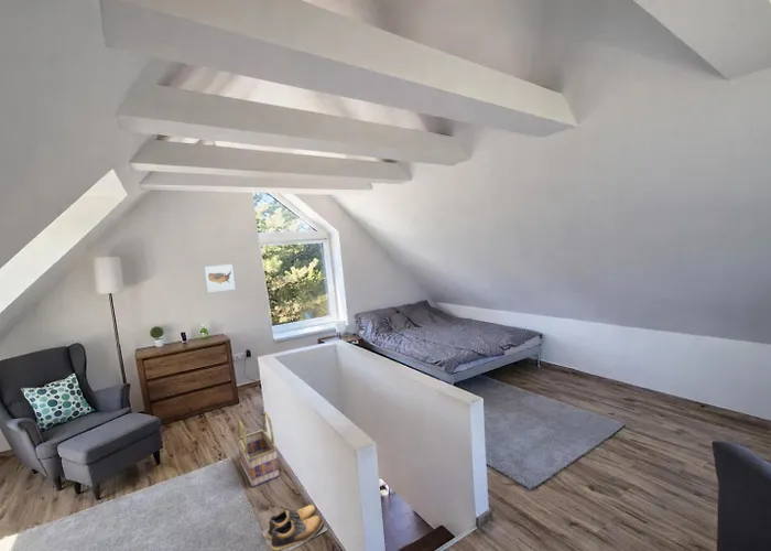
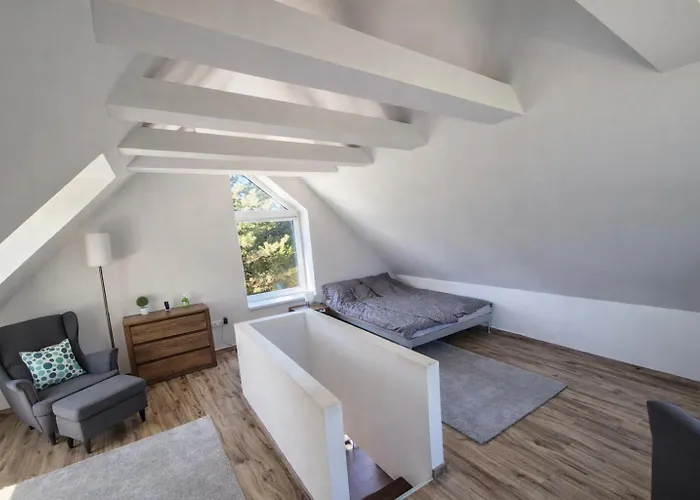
- basket [236,411,280,488]
- wall art [203,262,237,294]
- shoes [261,504,328,551]
